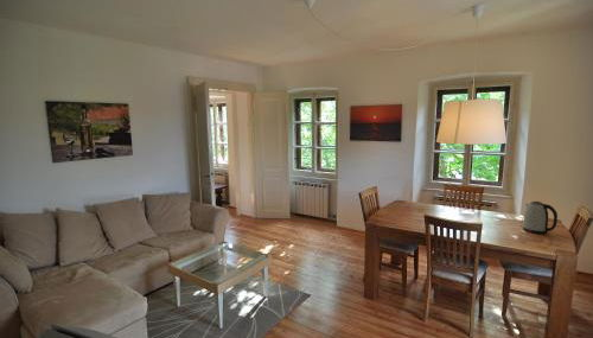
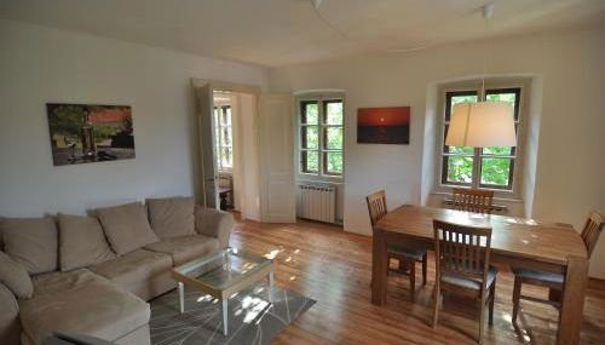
- kettle [522,200,559,235]
